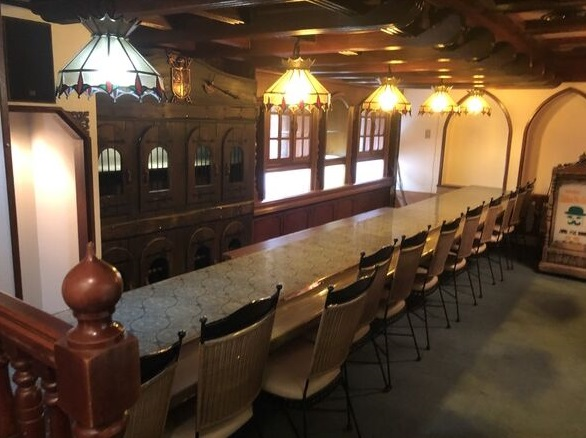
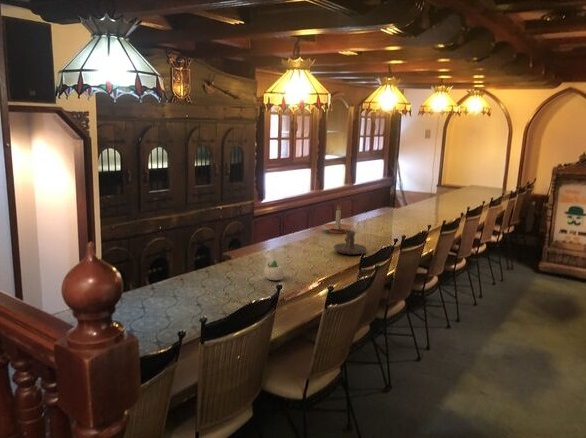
+ candle holder [333,230,367,255]
+ candle holder [323,202,352,234]
+ succulent planter [263,259,285,281]
